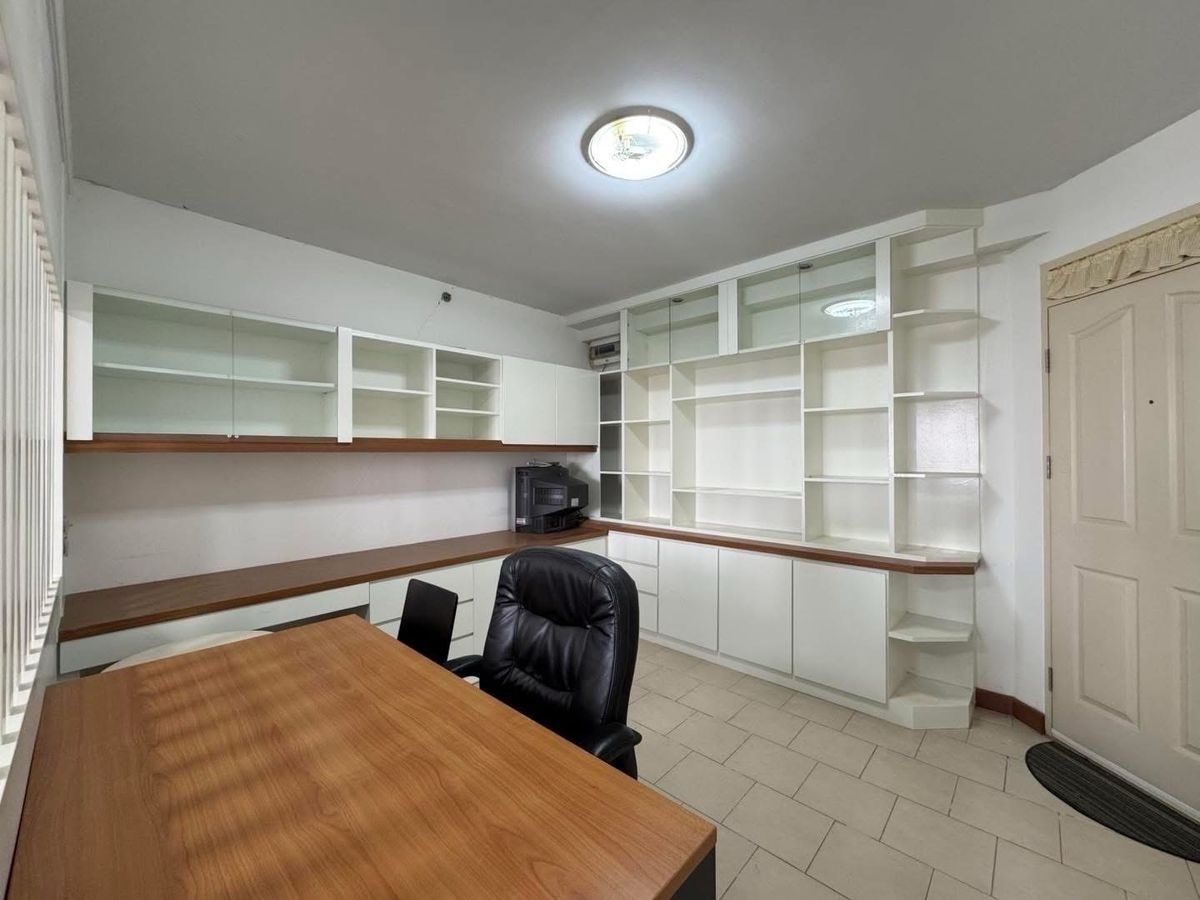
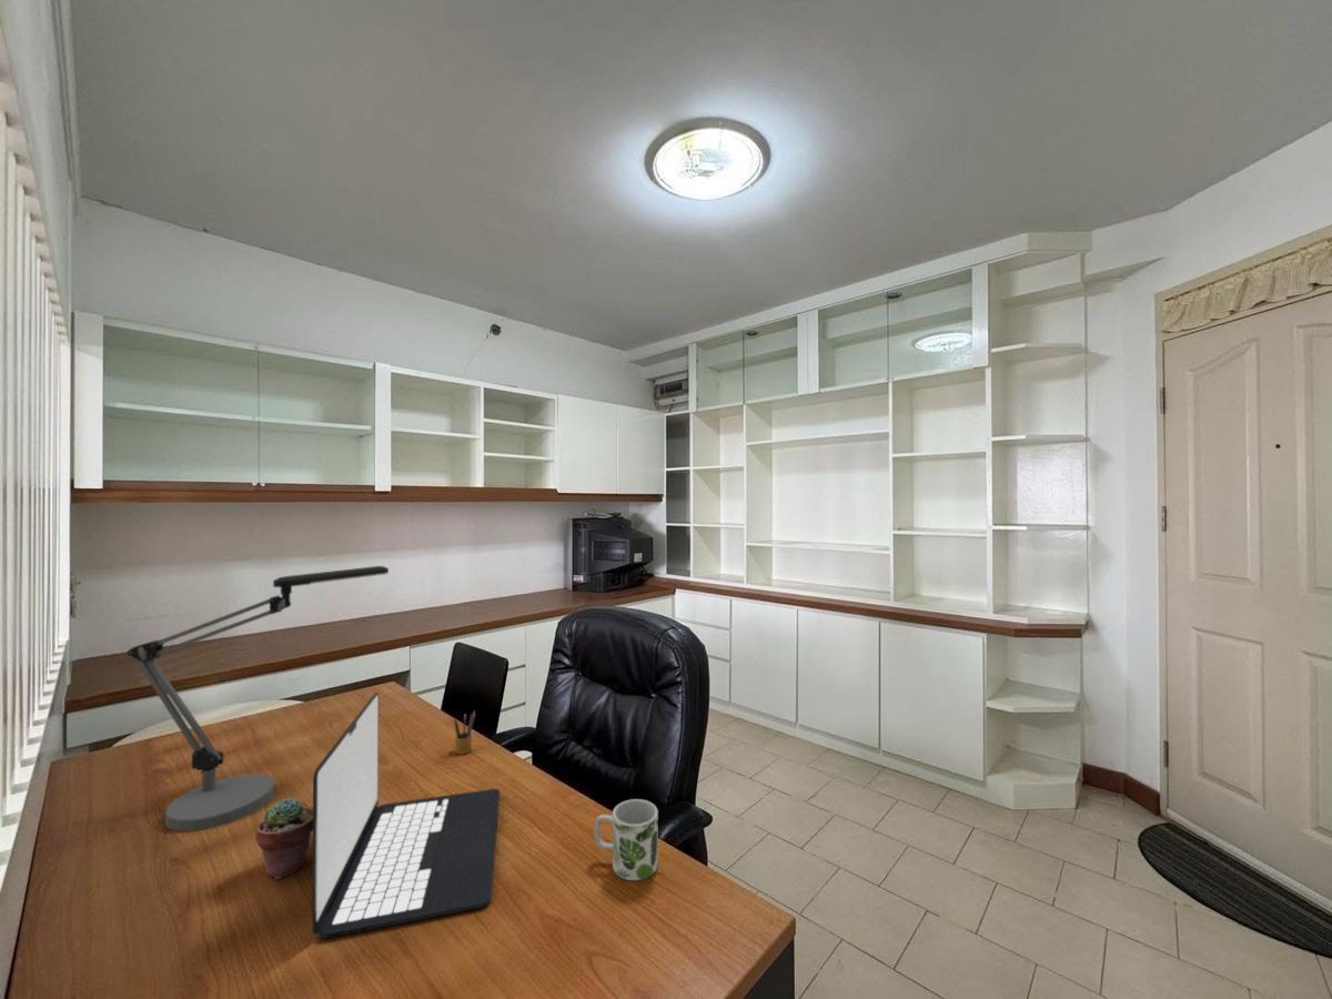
+ pencil box [453,709,476,756]
+ desk lamp [127,565,390,833]
+ laptop [311,692,501,939]
+ mug [593,798,659,881]
+ potted succulent [255,796,313,880]
